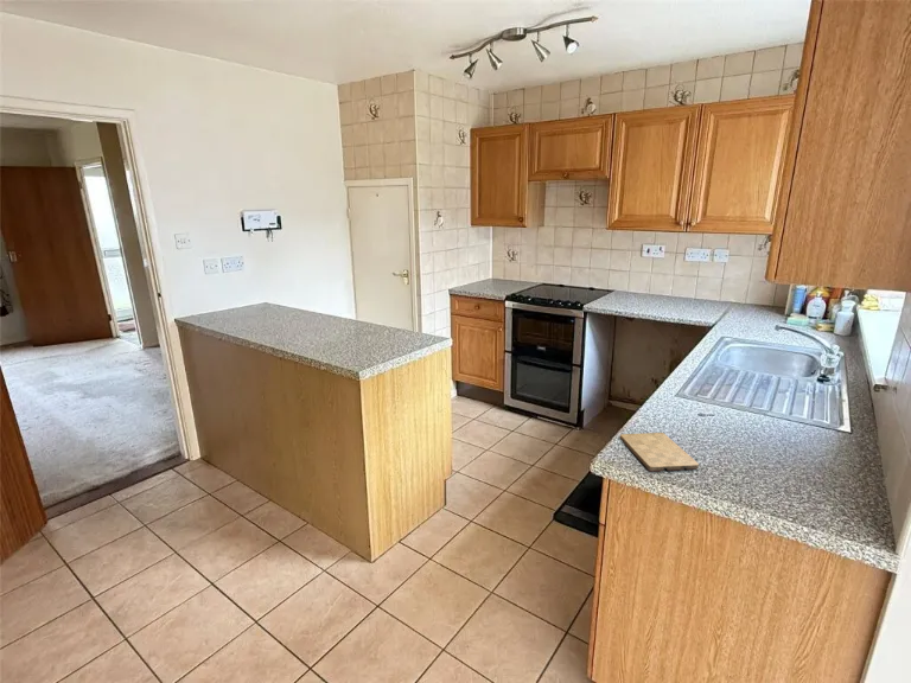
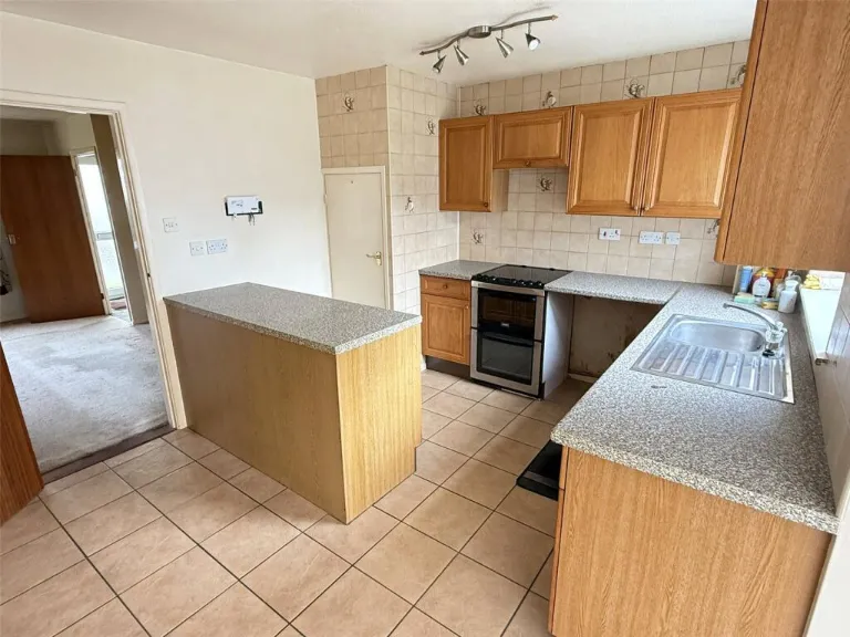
- cutting board [619,432,700,473]
